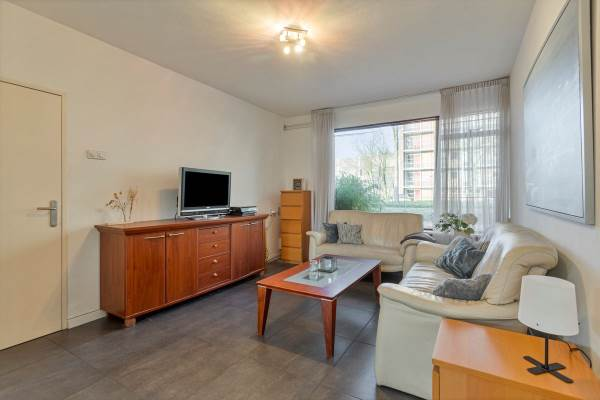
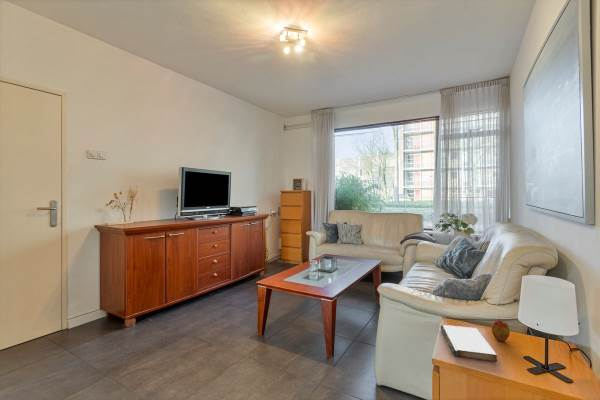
+ book [439,324,498,362]
+ apple [491,318,511,342]
